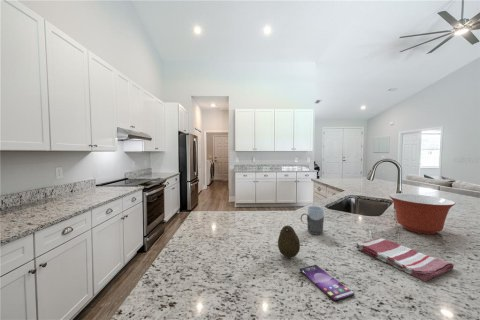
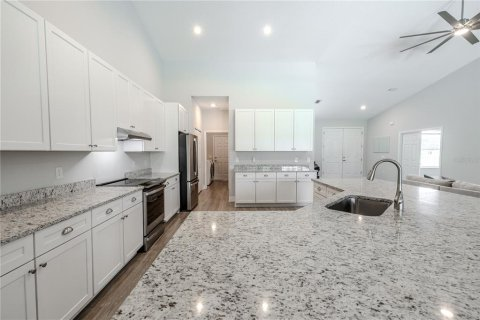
- mixing bowl [388,193,457,235]
- fruit [277,225,301,258]
- mug [300,205,325,236]
- dish towel [355,237,455,282]
- smartphone [299,264,356,302]
